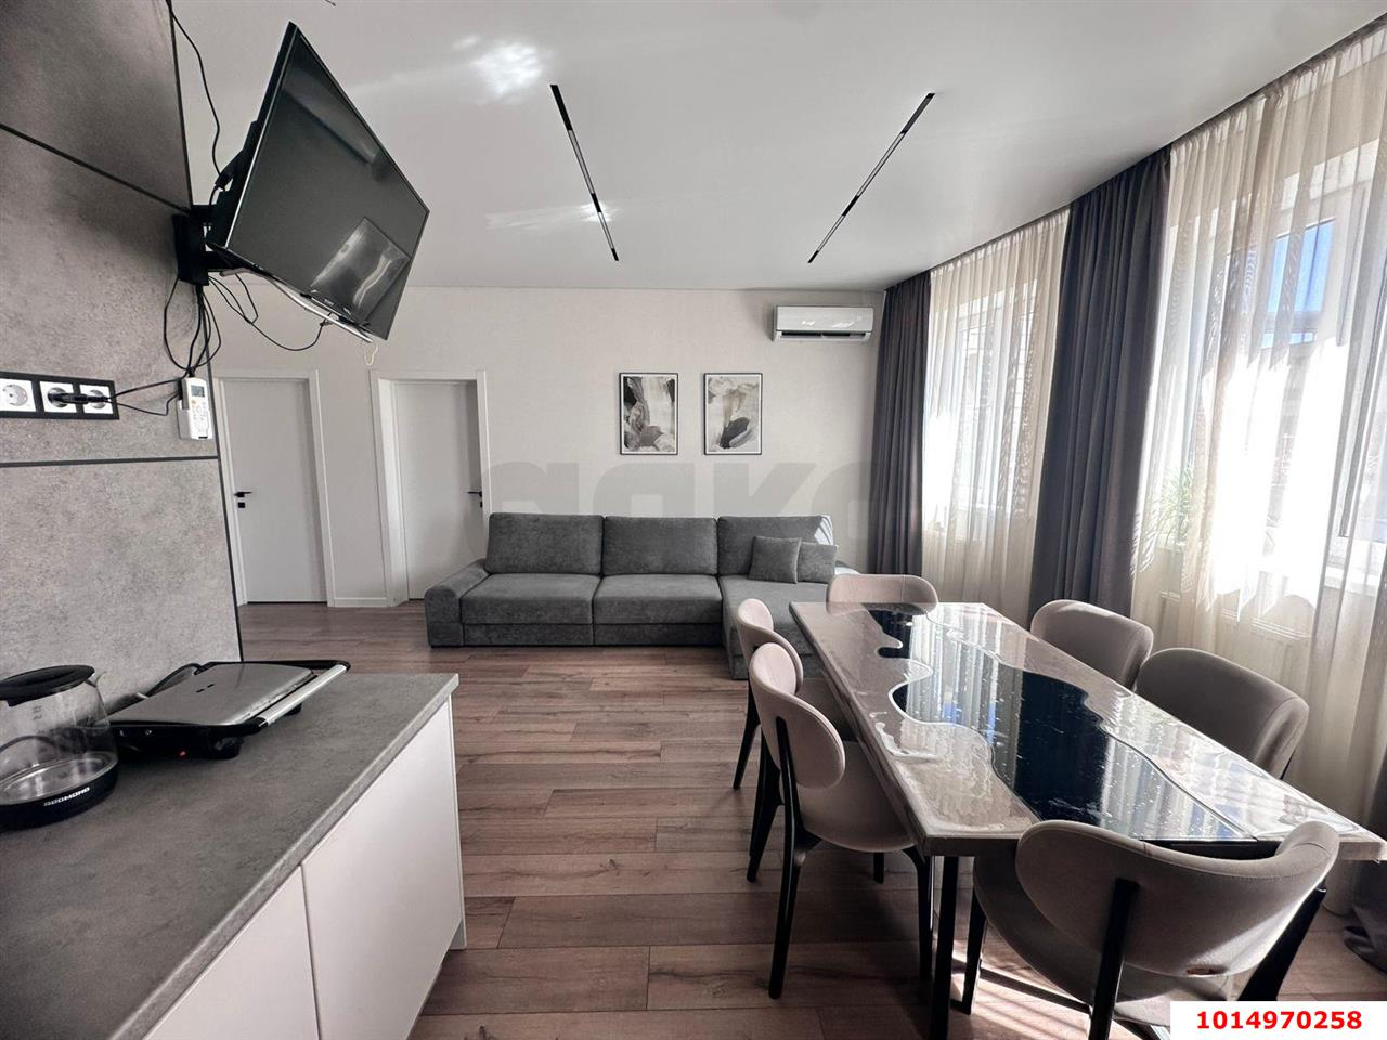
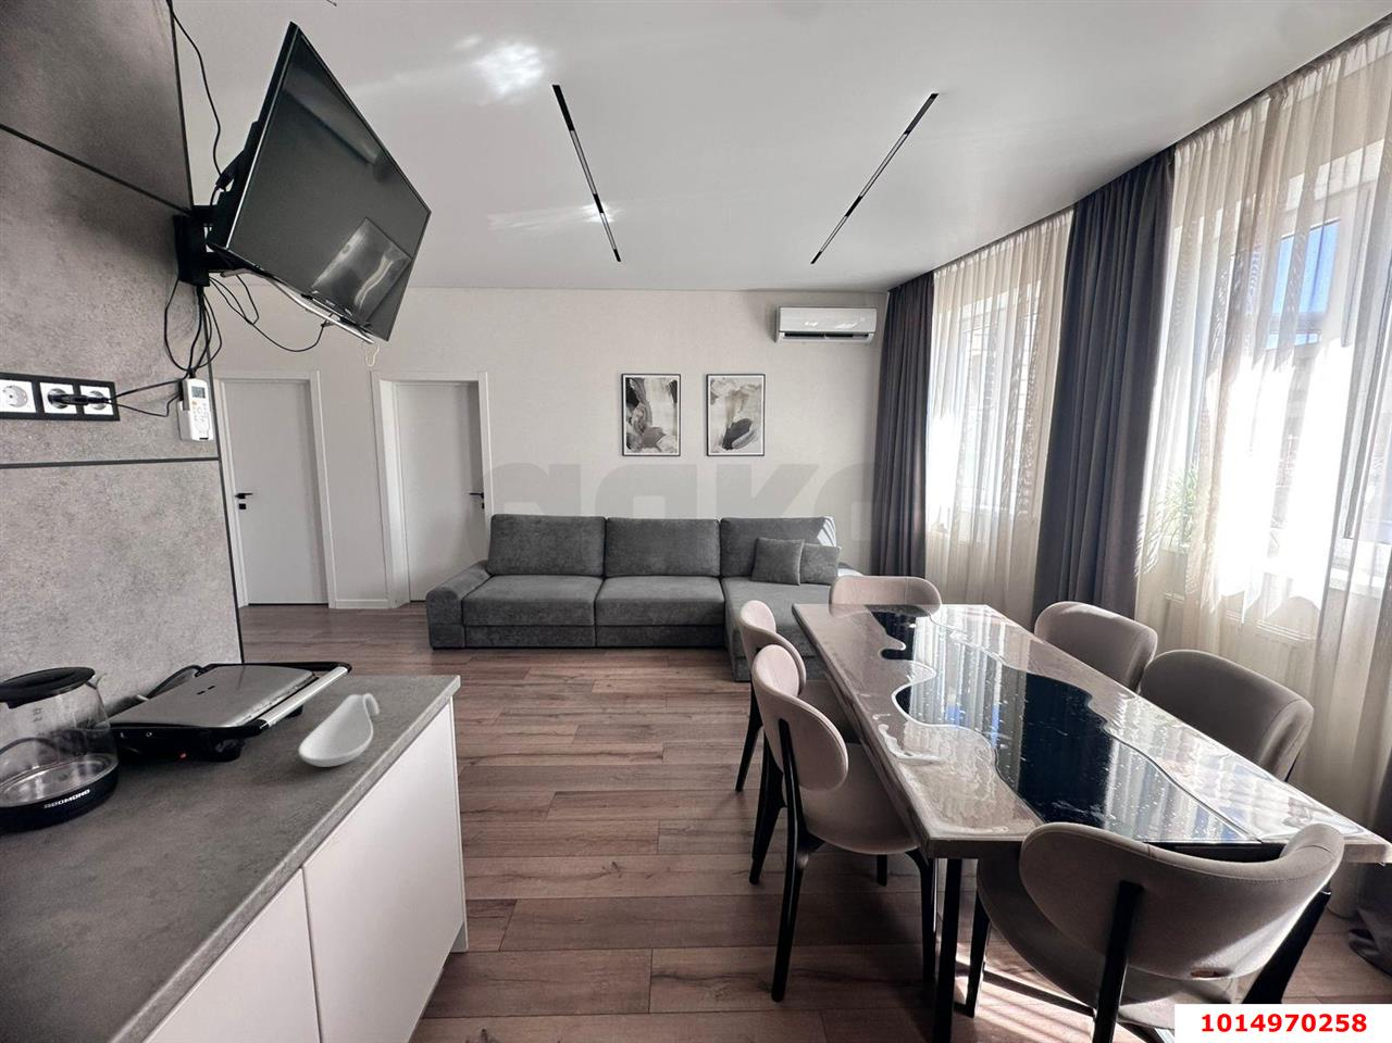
+ spoon rest [297,692,380,768]
